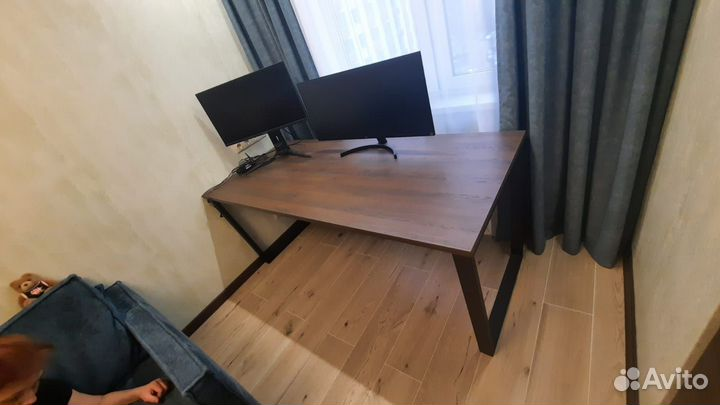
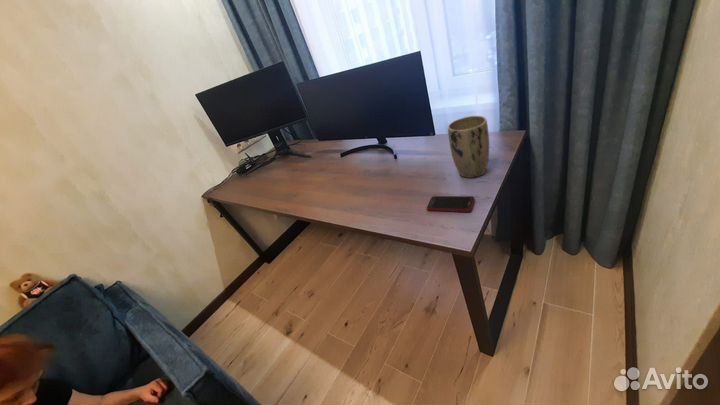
+ cell phone [426,195,476,213]
+ plant pot [447,115,490,179]
